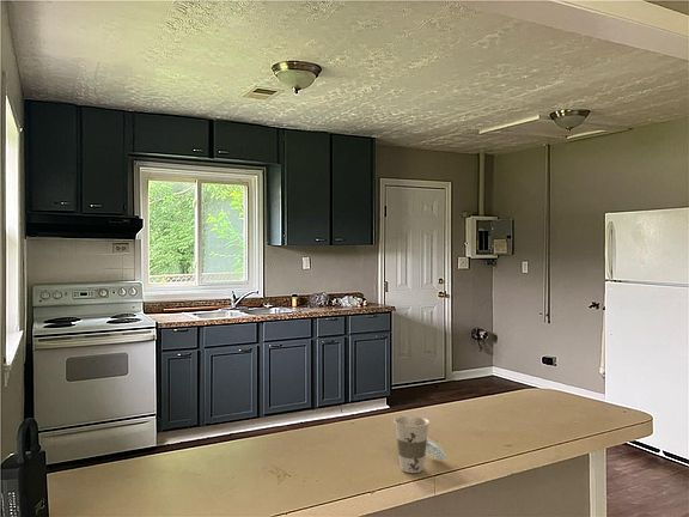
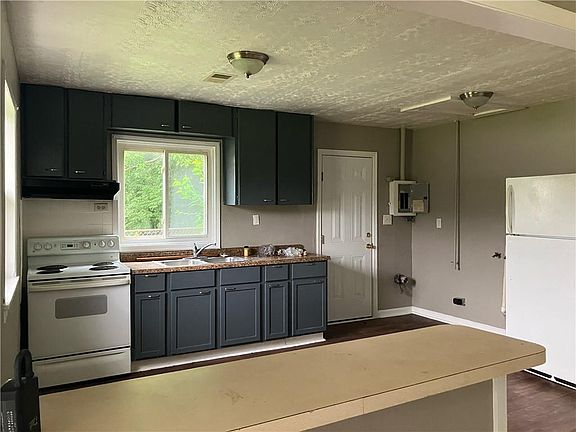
- cup [392,414,447,474]
